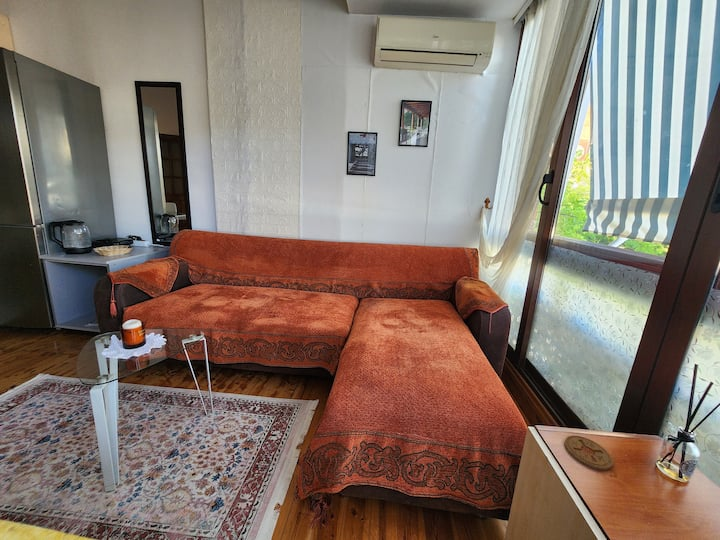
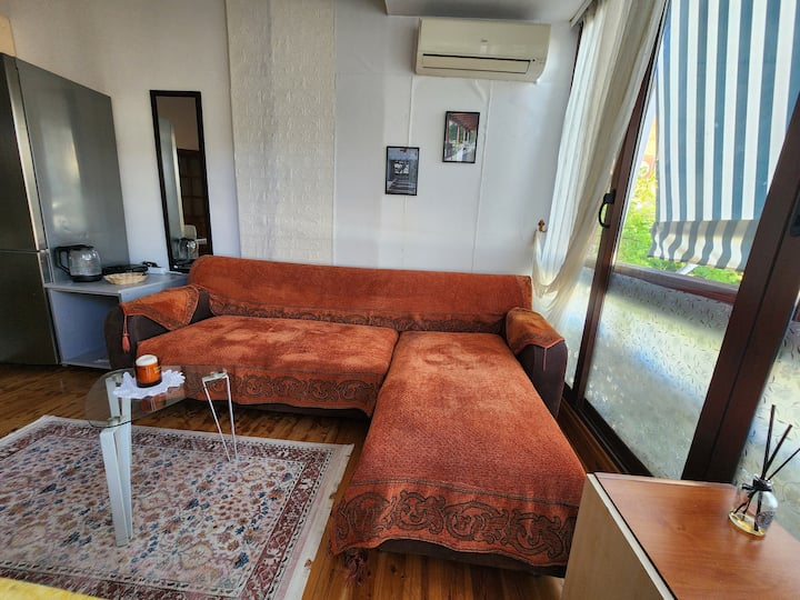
- coaster [564,434,614,471]
